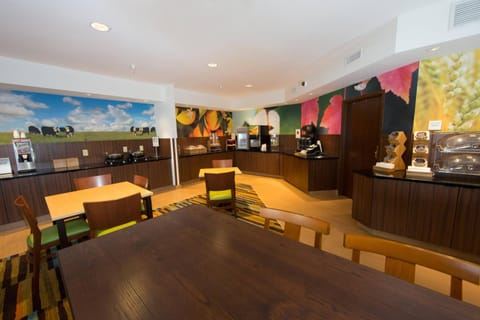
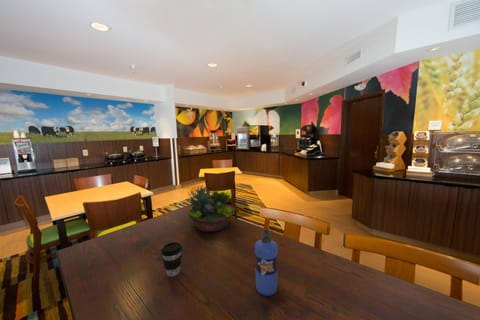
+ water bottle [254,229,279,297]
+ succulent planter [187,184,235,233]
+ coffee cup [160,241,183,278]
